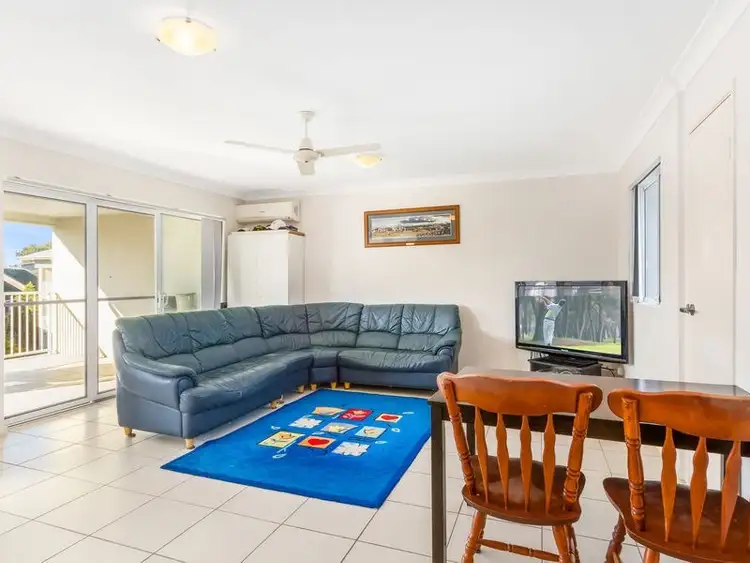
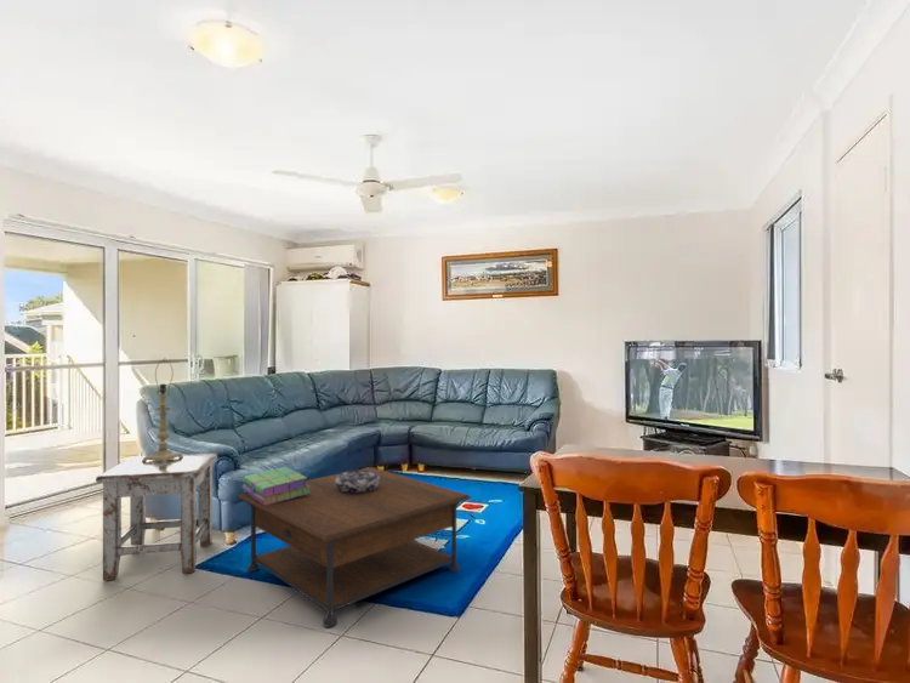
+ coffee table [235,466,472,628]
+ stack of books [240,466,309,506]
+ table lamp [142,358,183,463]
+ decorative bowl [335,469,380,493]
+ stool [95,453,218,581]
